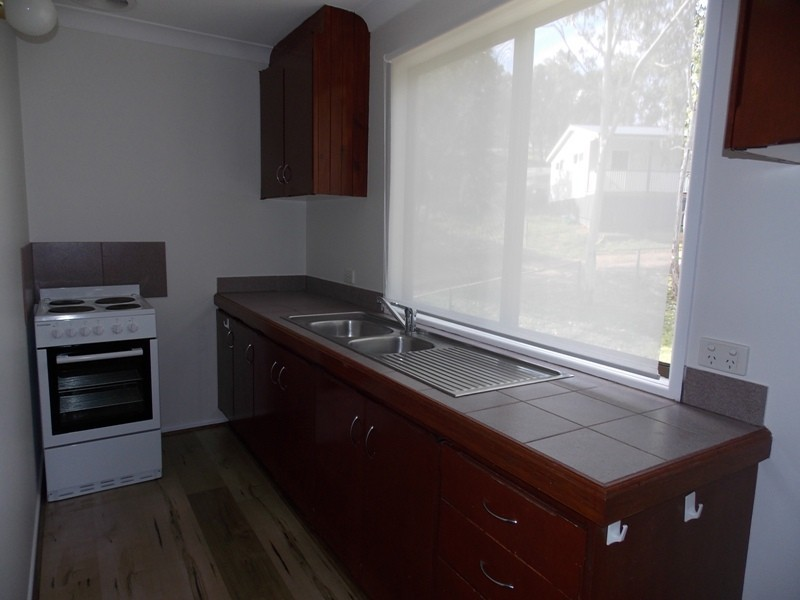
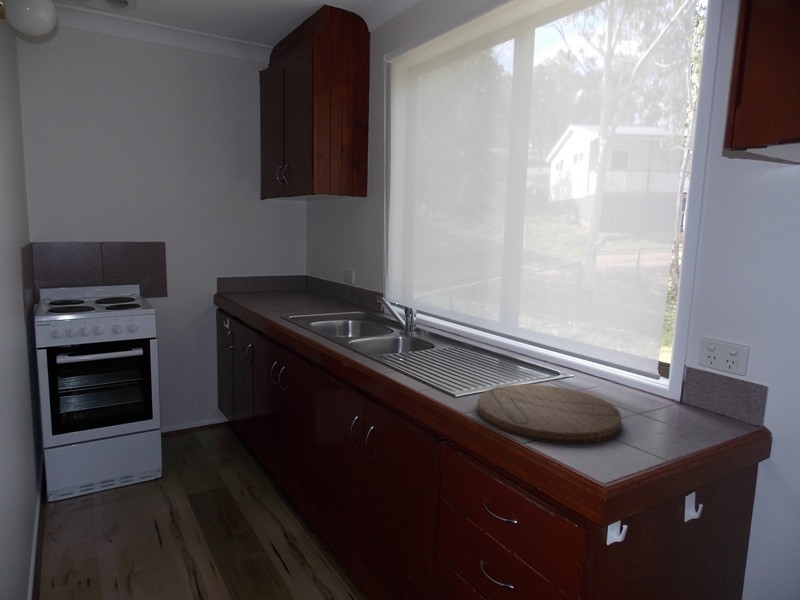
+ cutting board [476,383,623,445]
